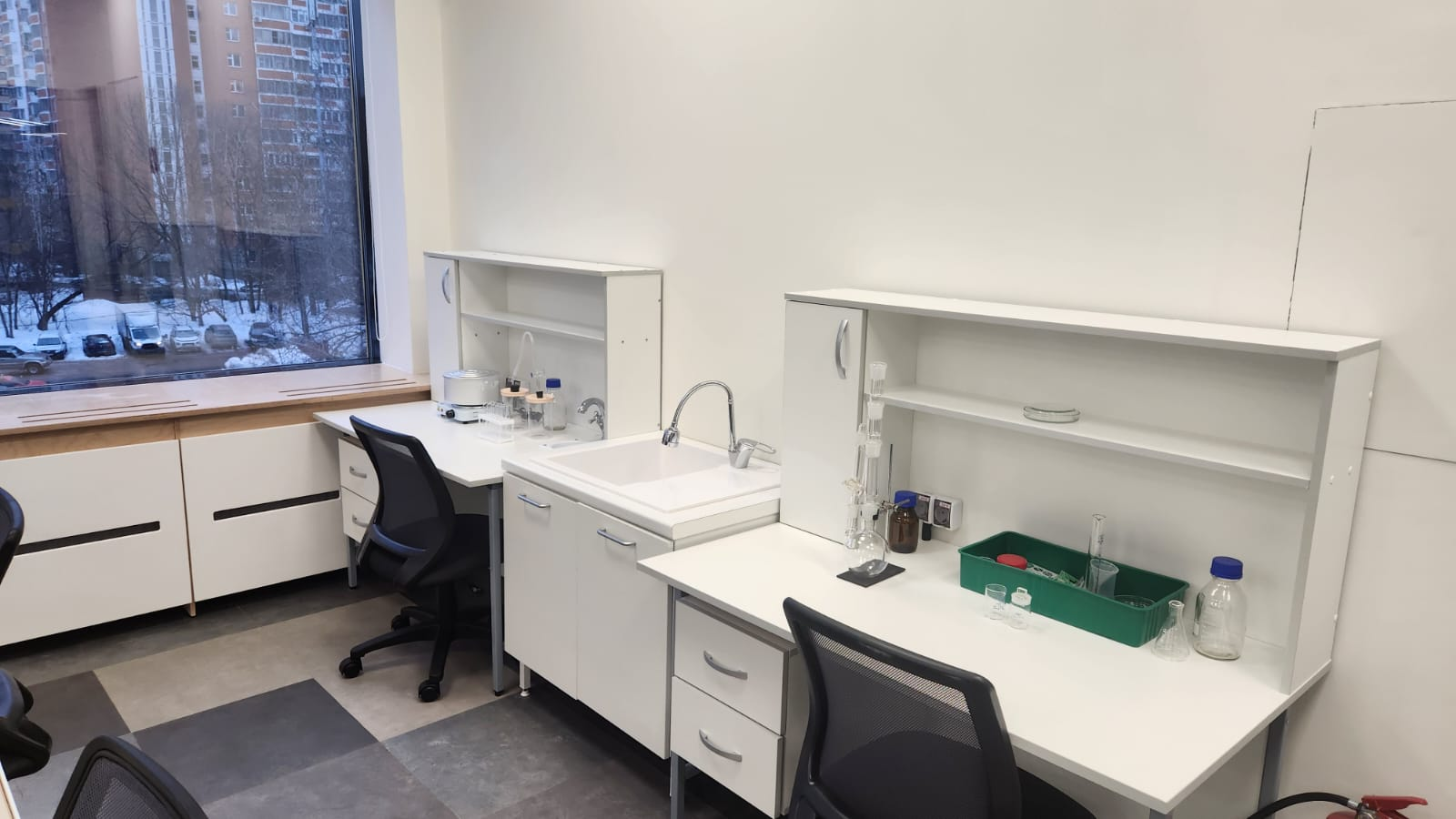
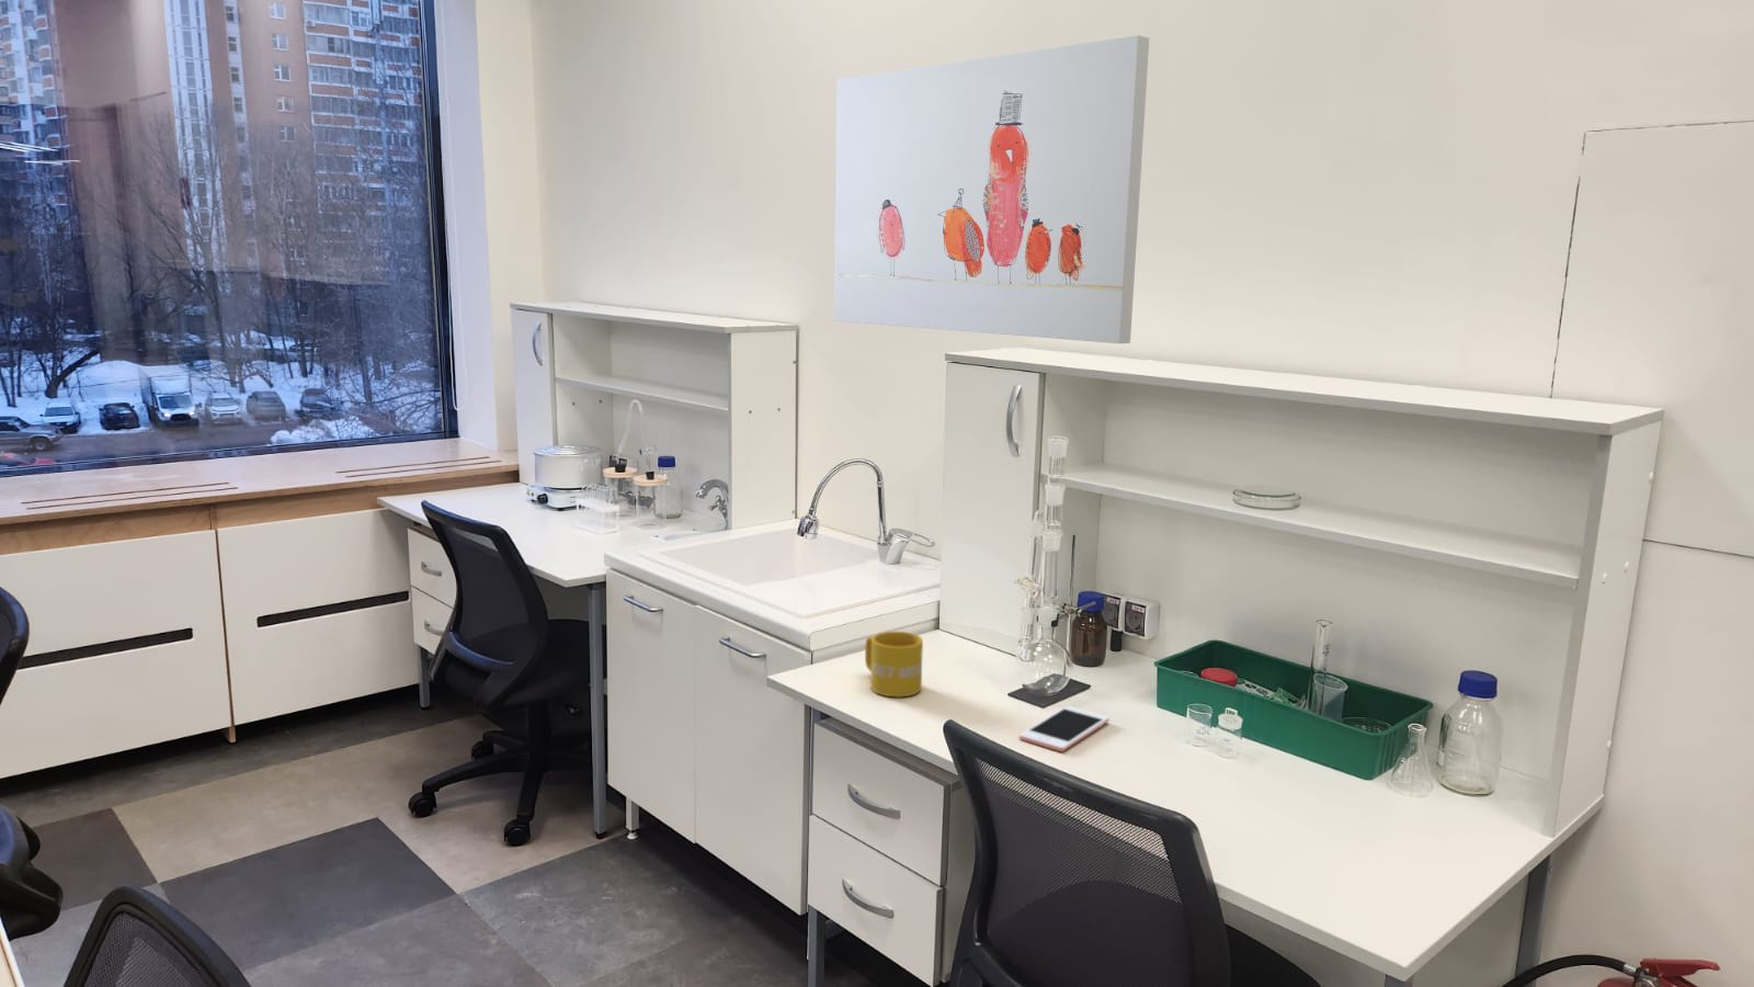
+ wall art [834,34,1150,345]
+ mug [864,630,924,698]
+ cell phone [1018,705,1111,752]
